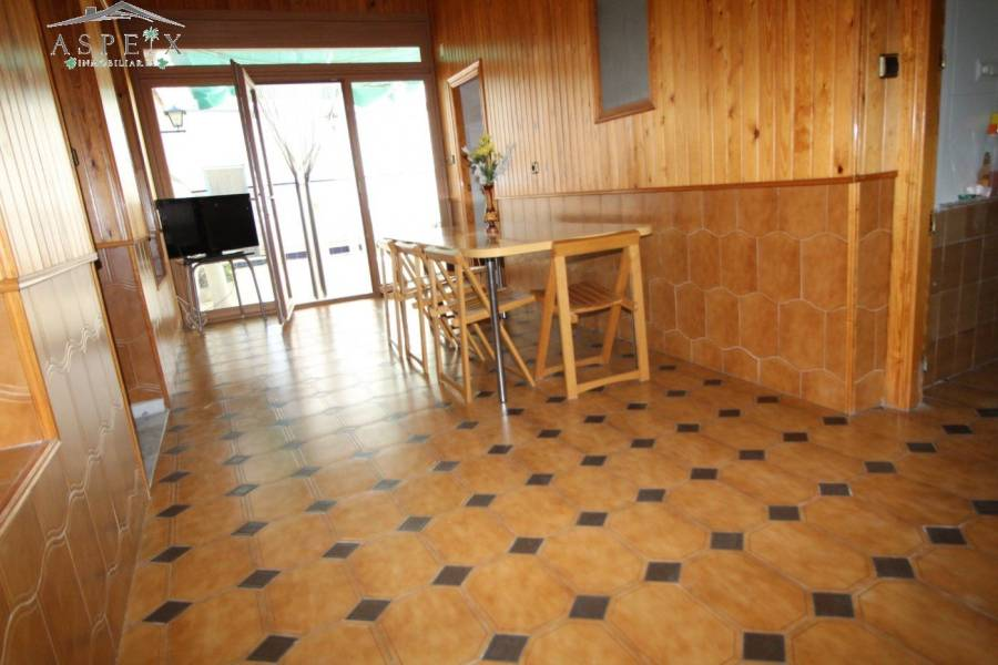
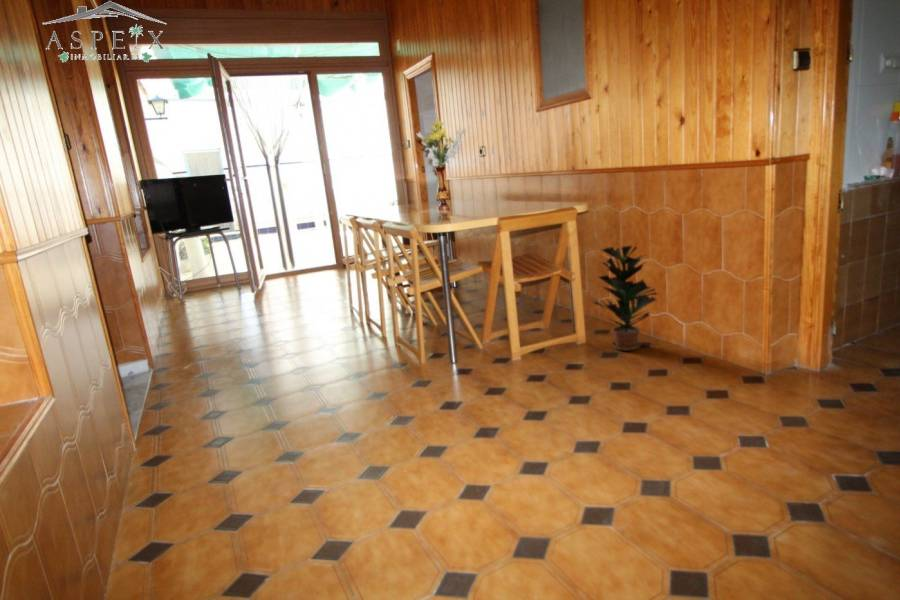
+ potted plant [592,244,659,352]
